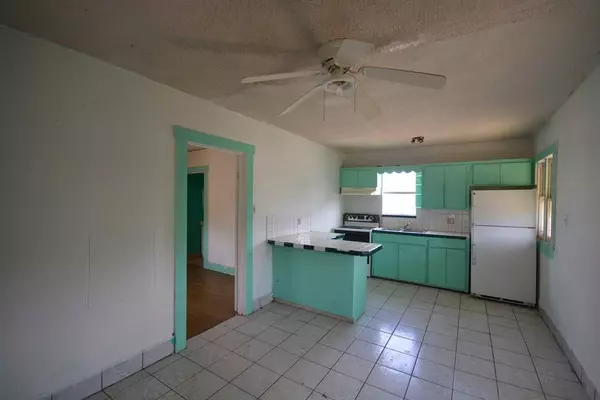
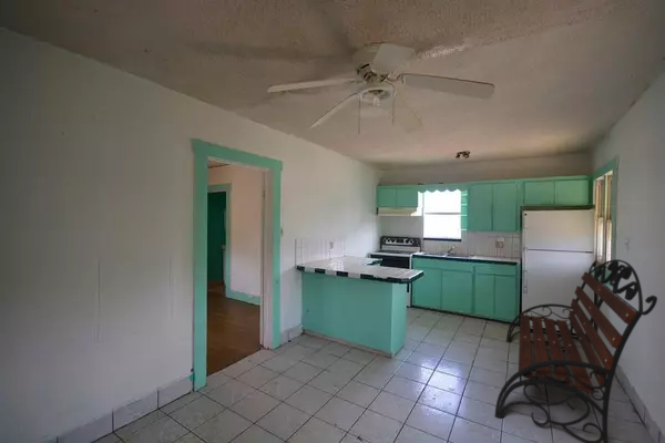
+ bench [494,258,658,443]
